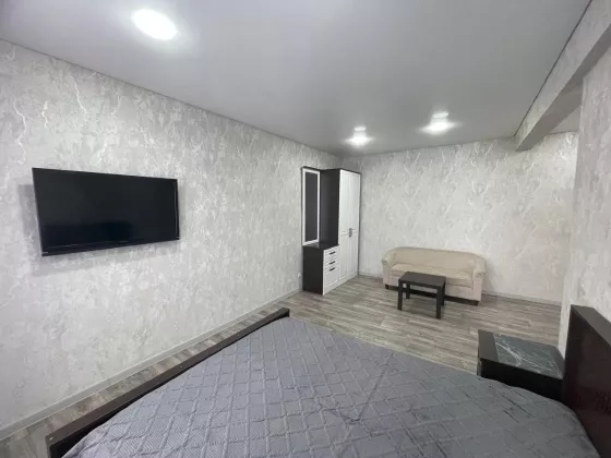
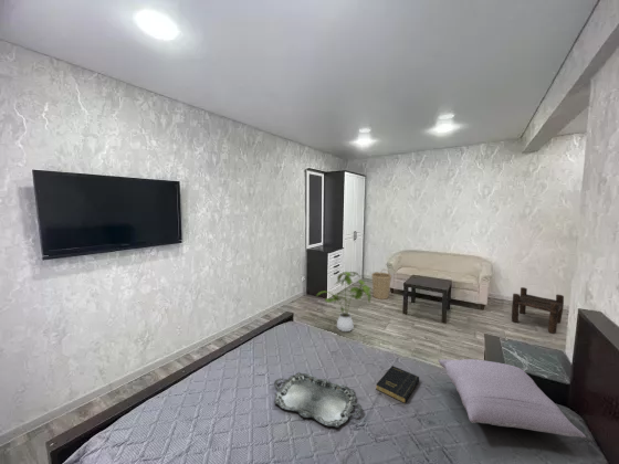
+ basket [370,268,392,300]
+ book [375,365,420,404]
+ house plant [315,271,371,333]
+ stool [511,286,565,335]
+ serving tray [273,371,364,429]
+ pillow [438,358,587,439]
